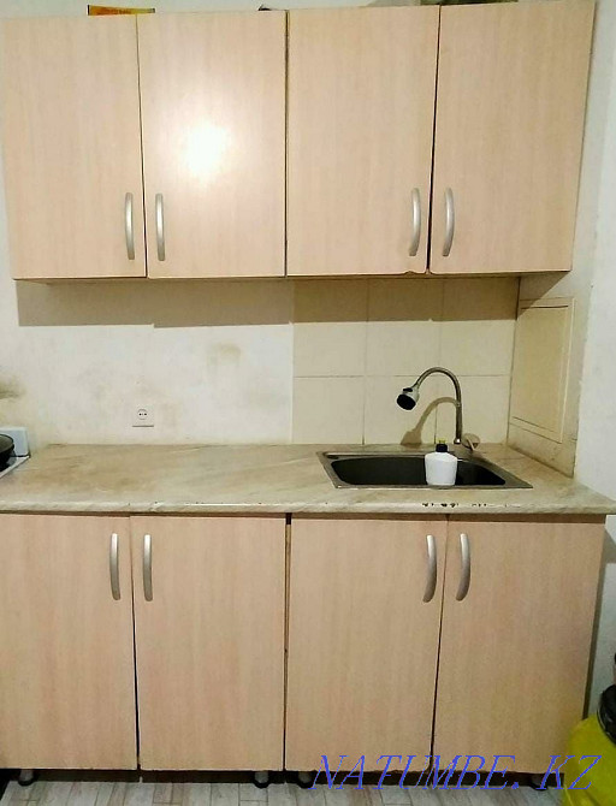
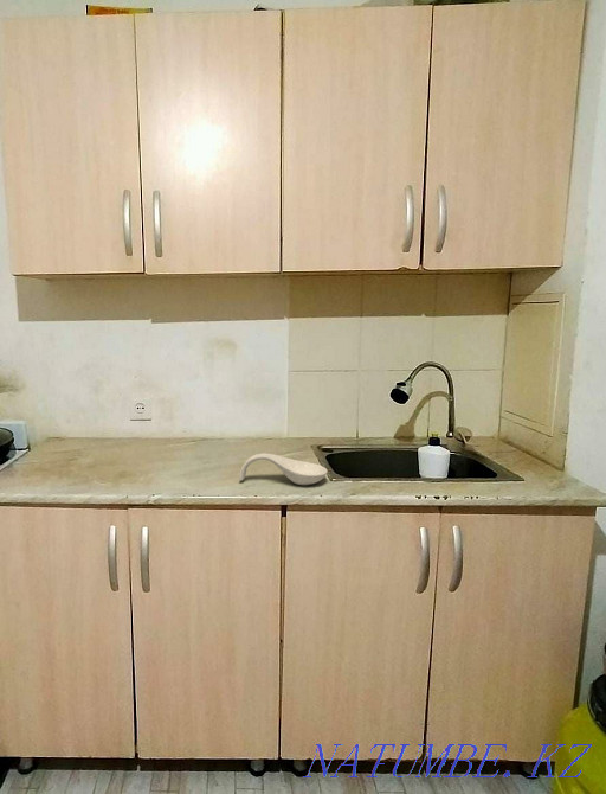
+ spoon rest [238,453,329,486]
